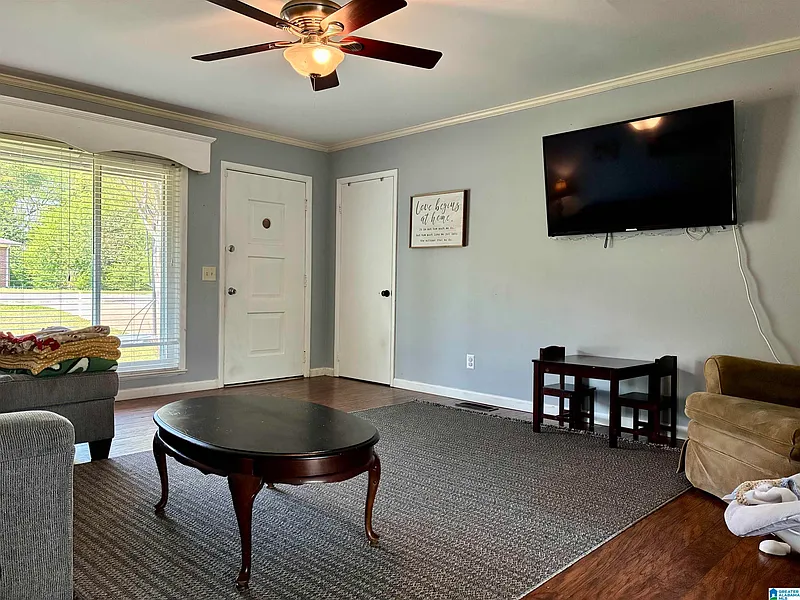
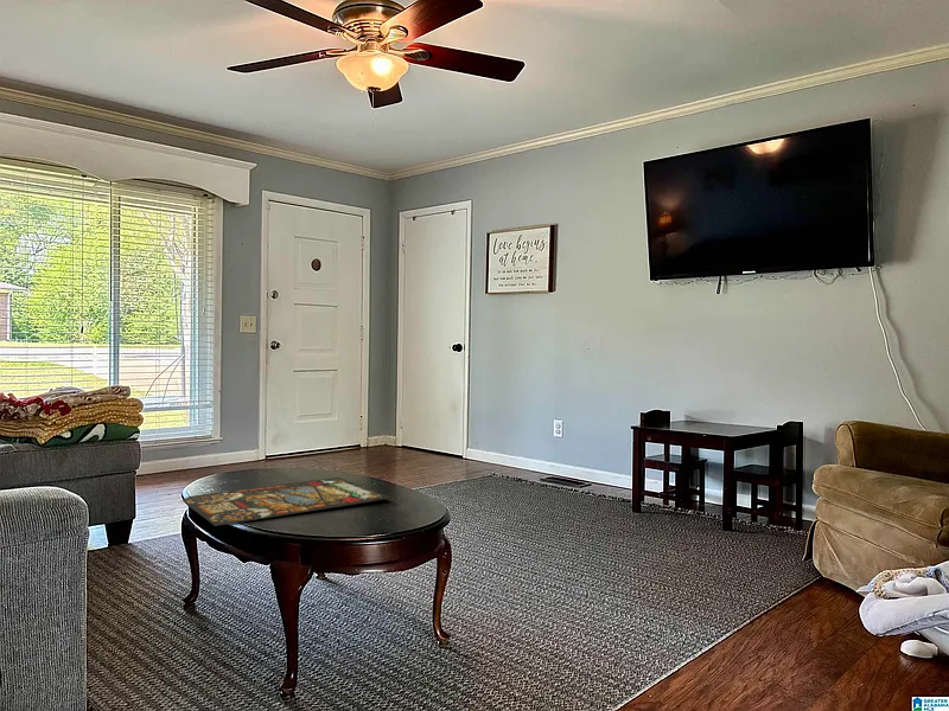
+ stained glass panel [180,476,393,527]
